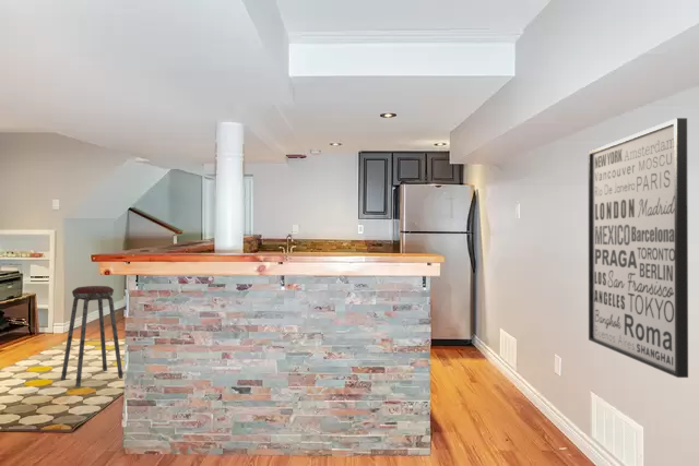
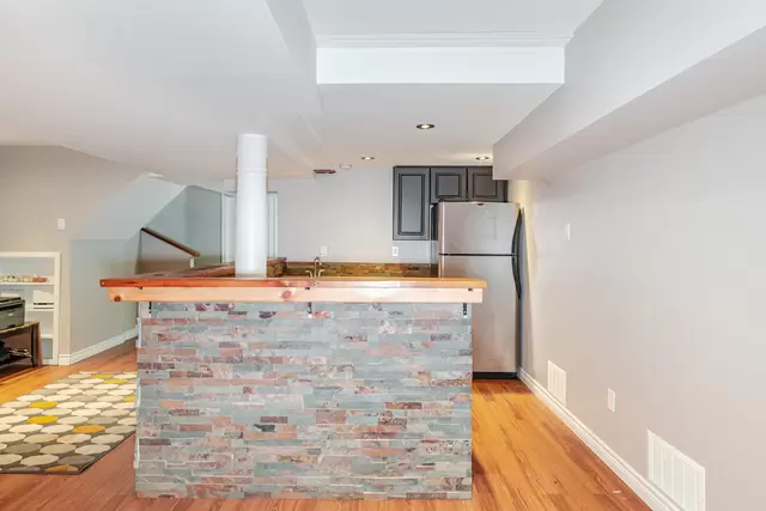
- wall art [588,117,689,379]
- music stool [60,285,125,389]
